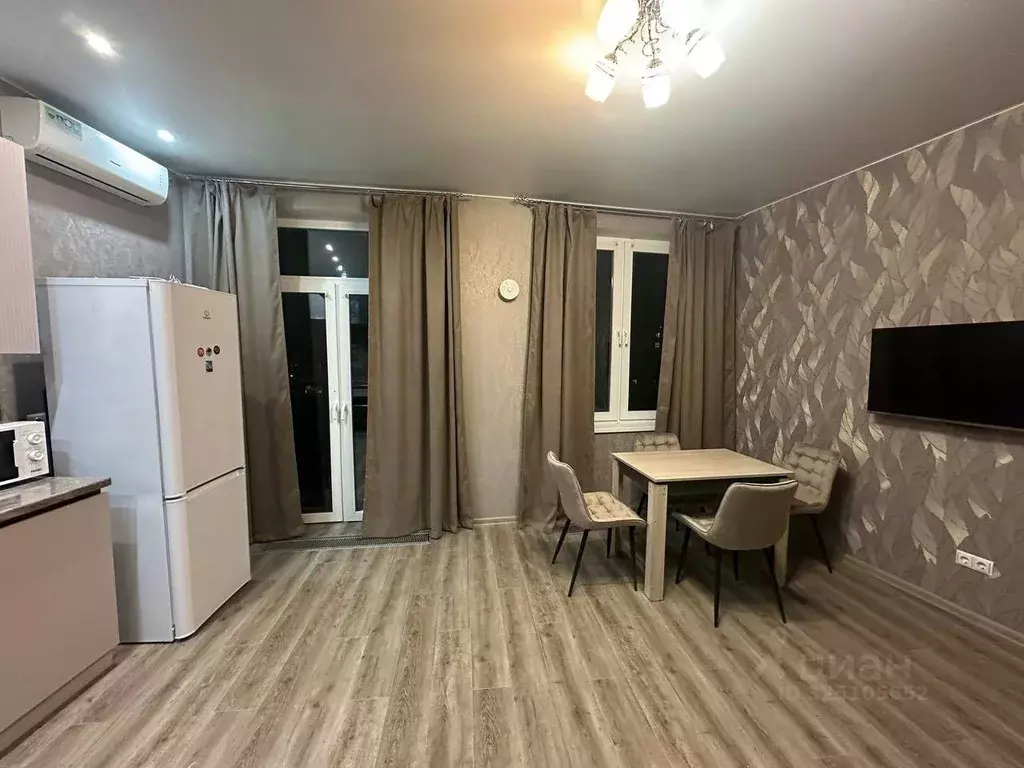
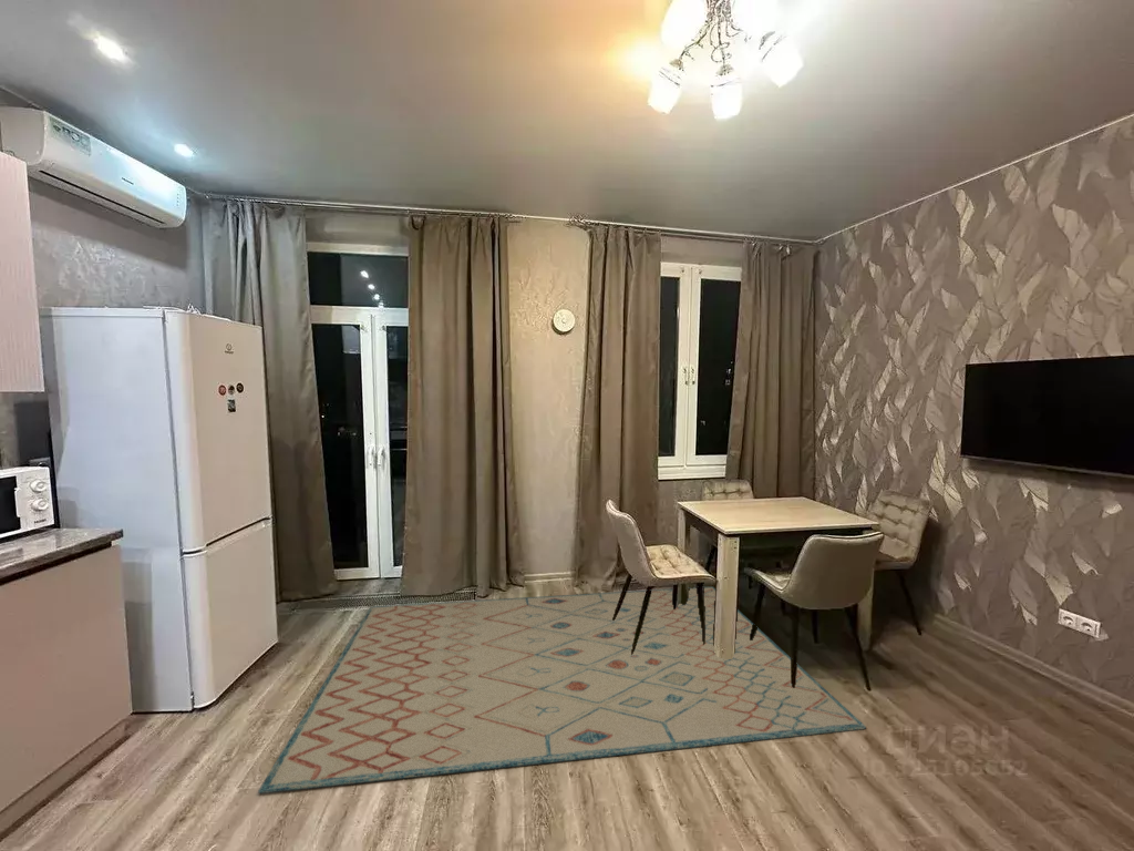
+ rug [257,585,867,794]
